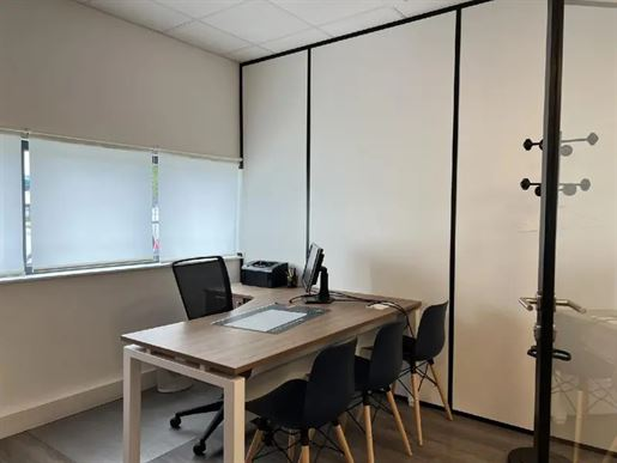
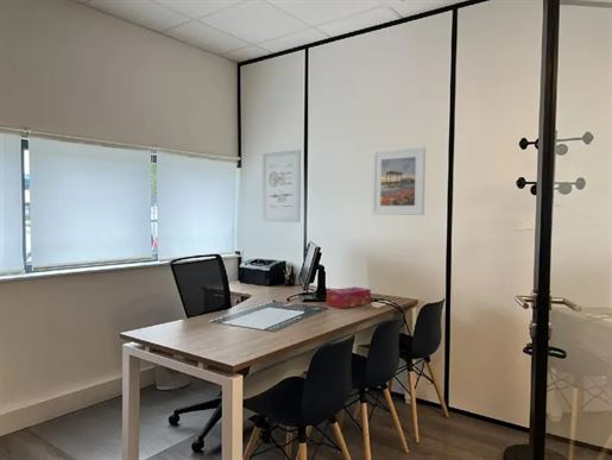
+ tissue box [326,285,372,309]
+ wall art [261,149,302,223]
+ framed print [371,146,427,216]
